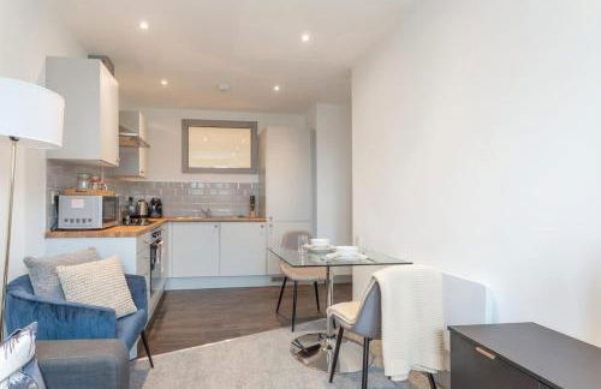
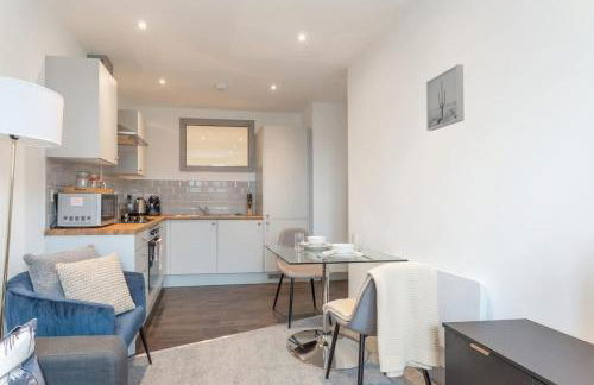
+ wall art [425,63,465,132]
